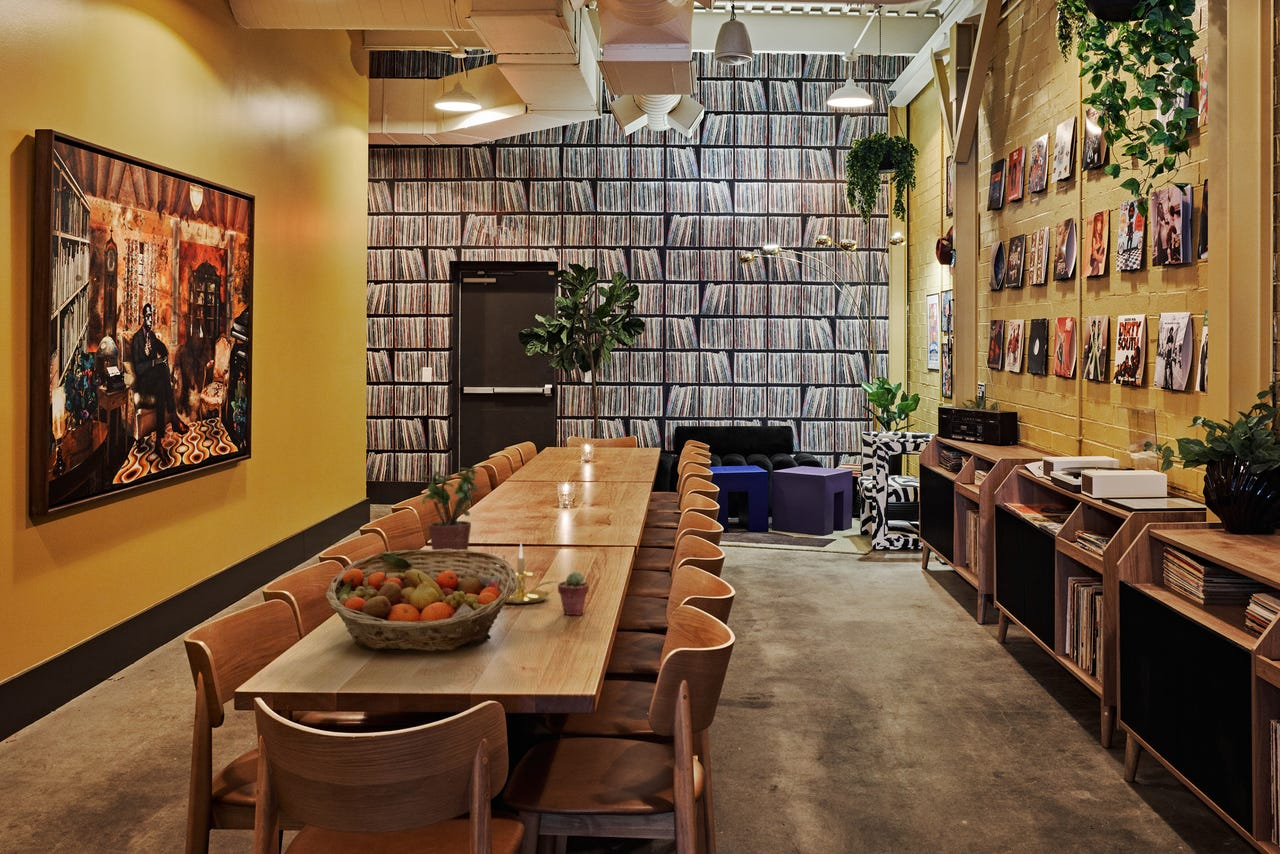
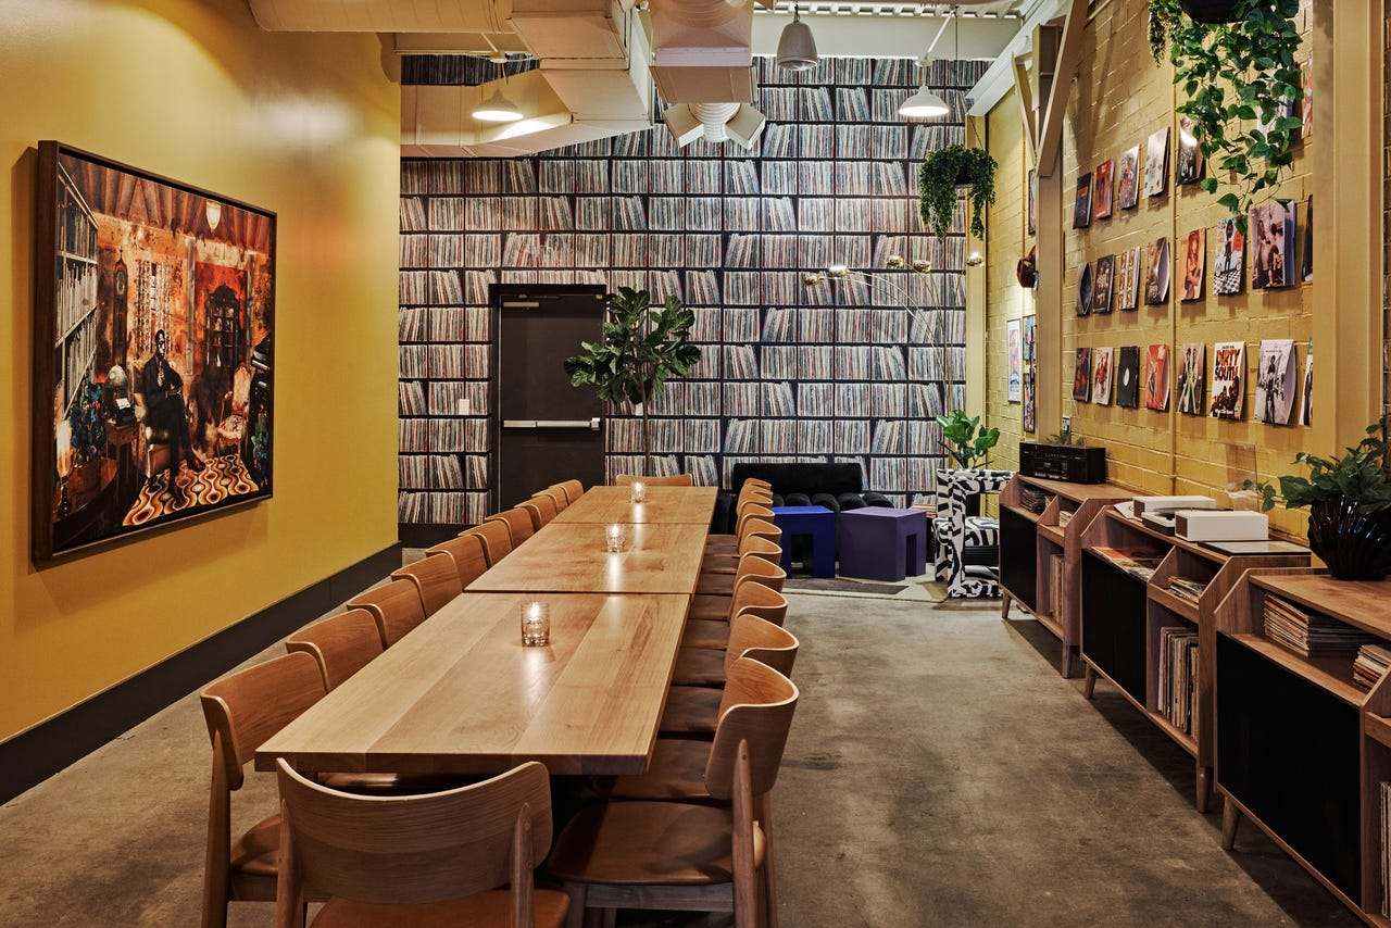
- fruit basket [325,549,518,652]
- potted succulent [557,571,590,616]
- candle holder [505,542,560,605]
- potted plant [420,465,479,550]
